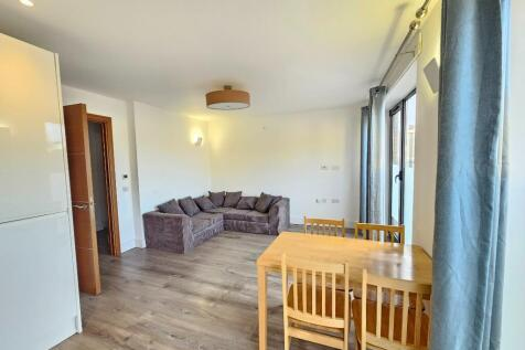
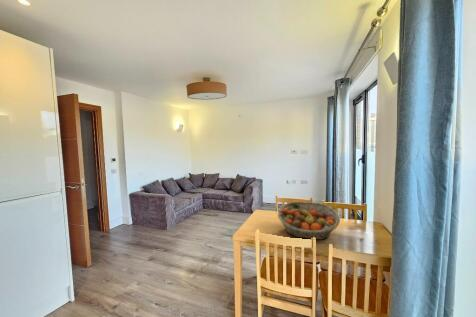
+ fruit basket [277,201,341,240]
